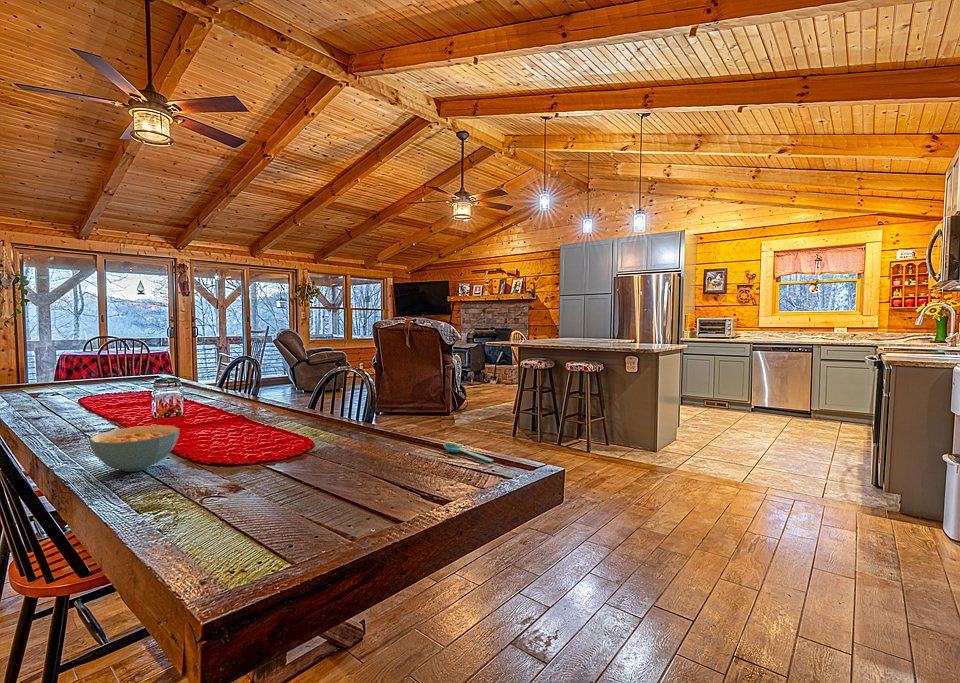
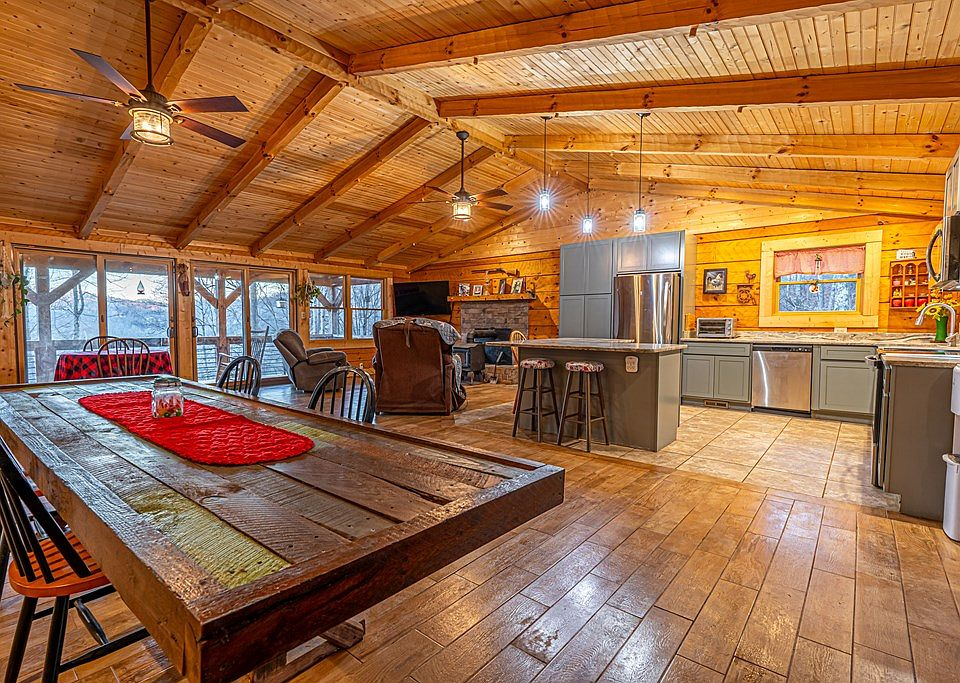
- spoon [443,442,495,463]
- cereal bowl [88,424,180,473]
